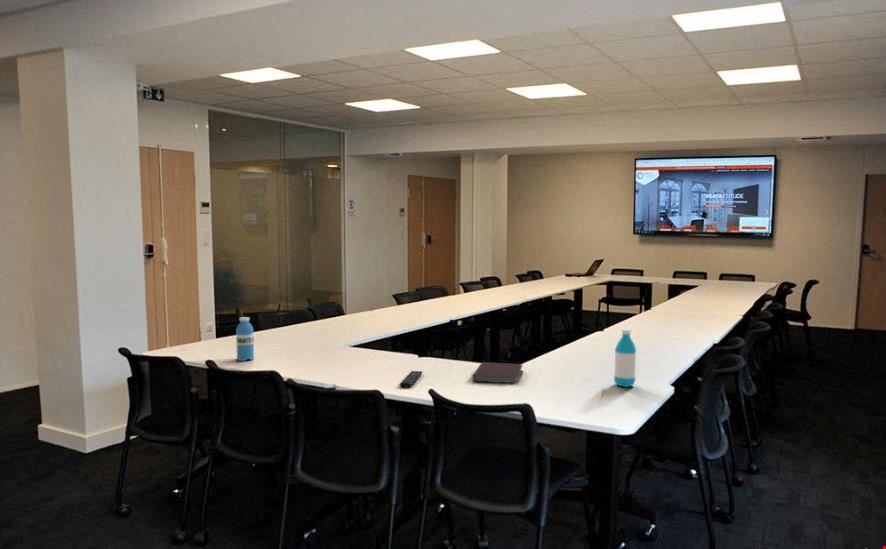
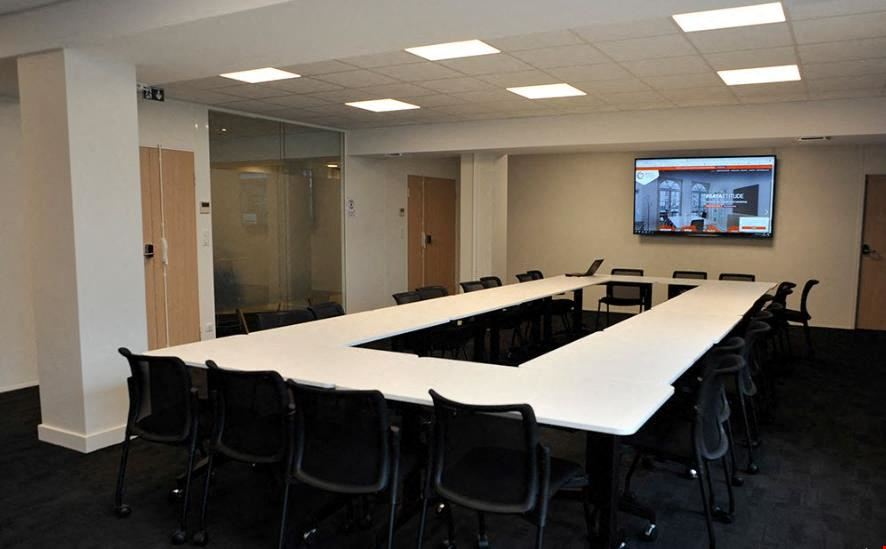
- water bottle [235,316,255,362]
- remote control [399,370,424,389]
- water bottle [613,328,637,388]
- notebook [471,361,524,385]
